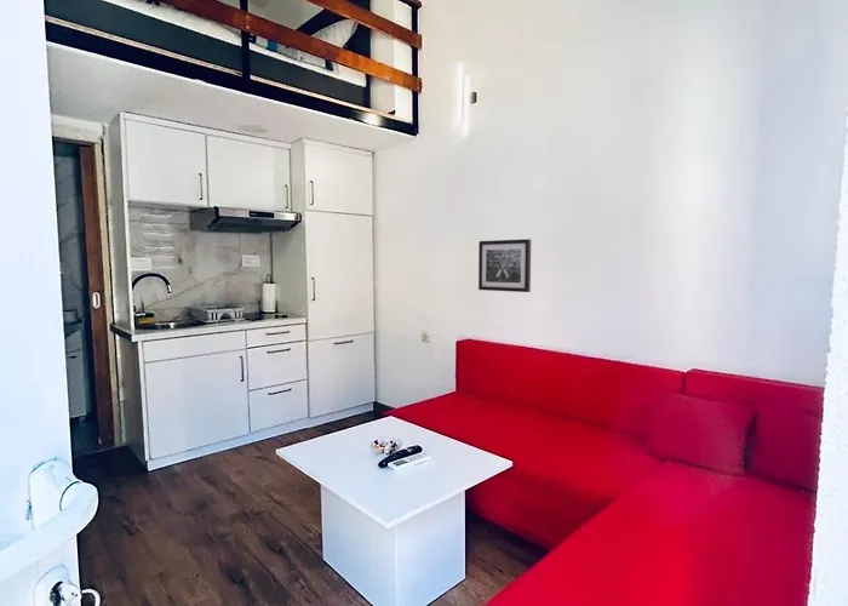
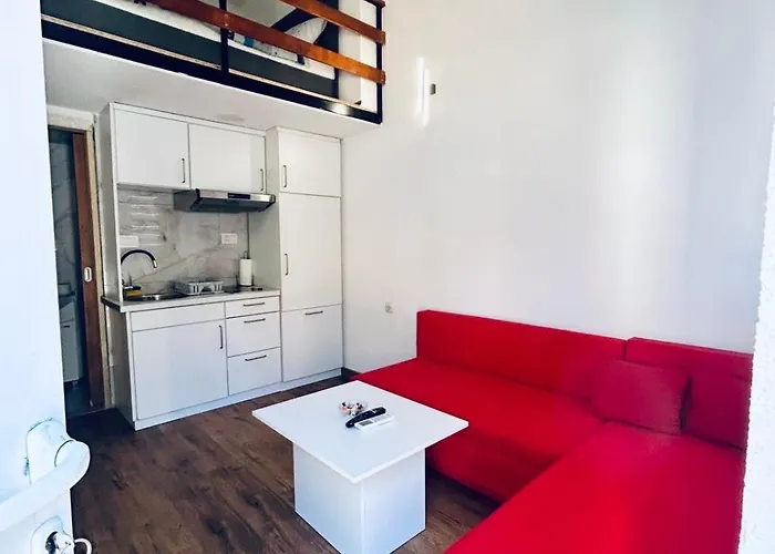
- wall art [477,238,532,293]
